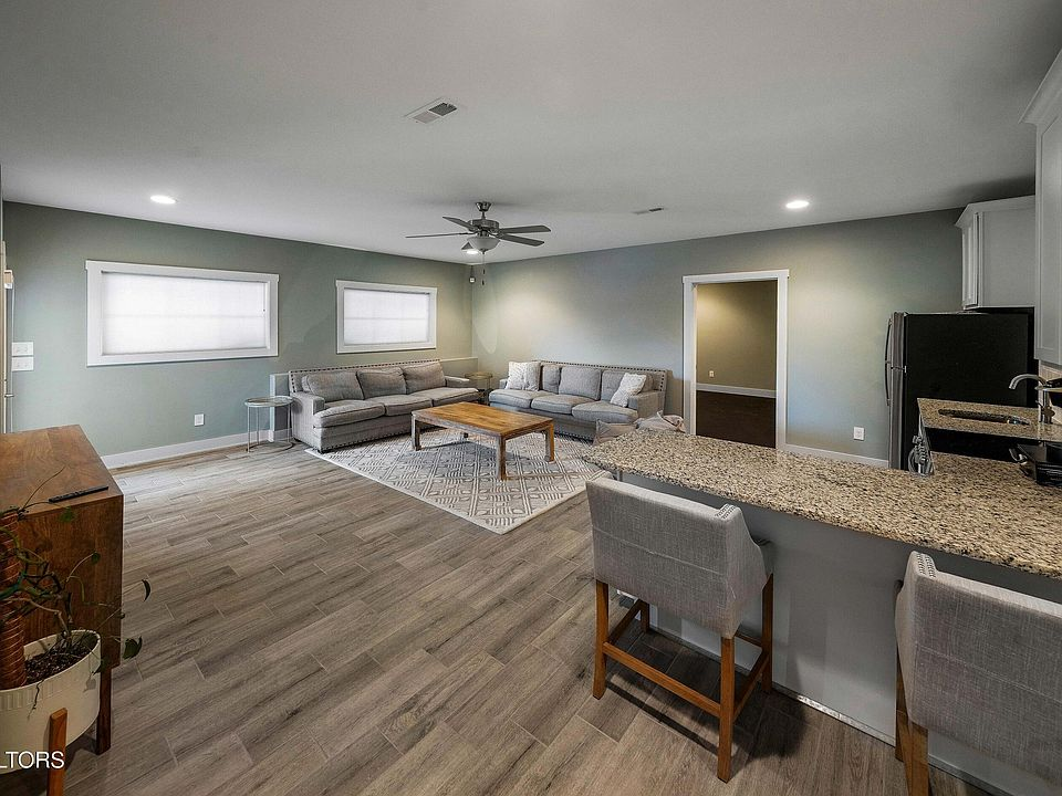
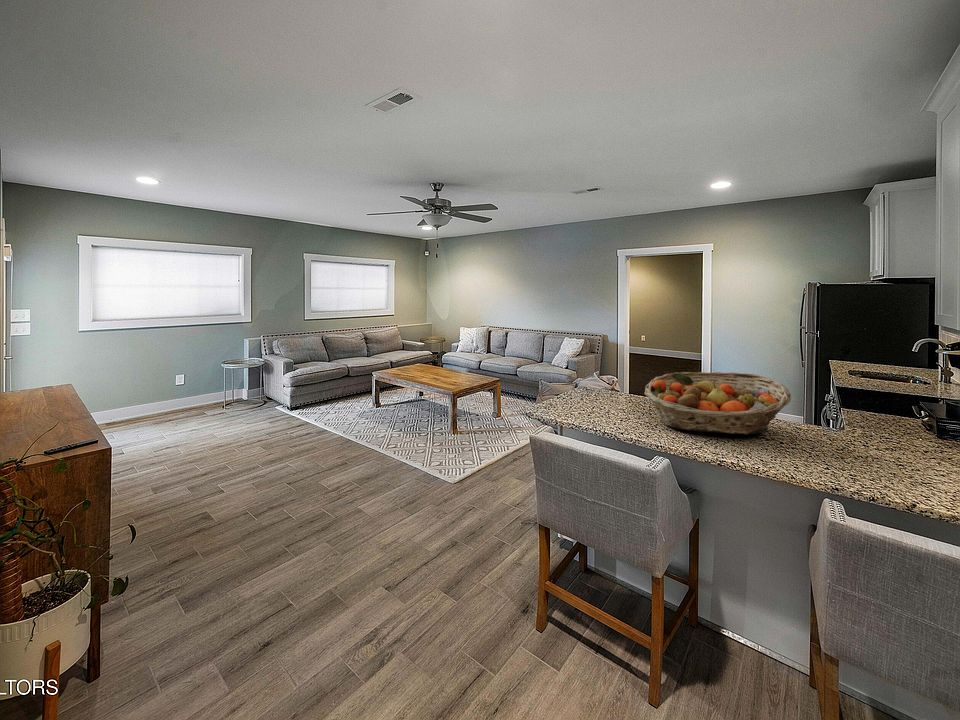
+ fruit basket [644,371,792,435]
